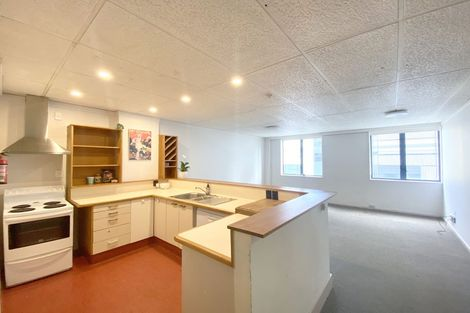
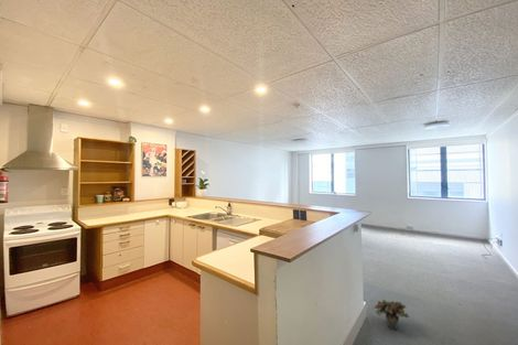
+ potted plant [371,299,409,331]
